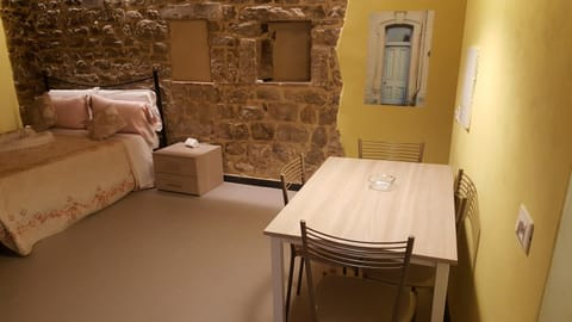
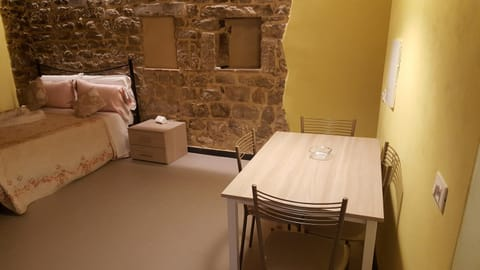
- wall art [362,10,436,109]
